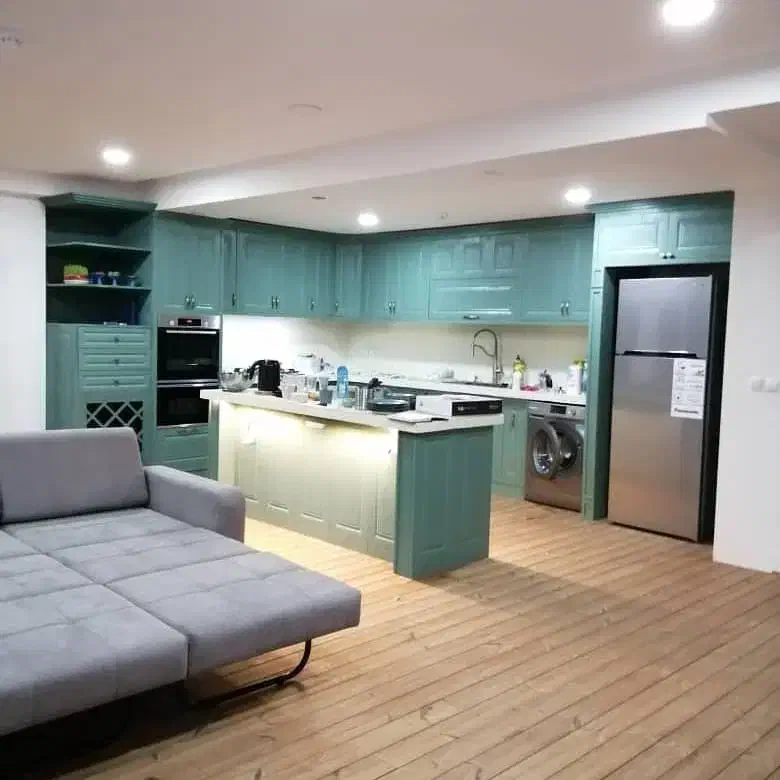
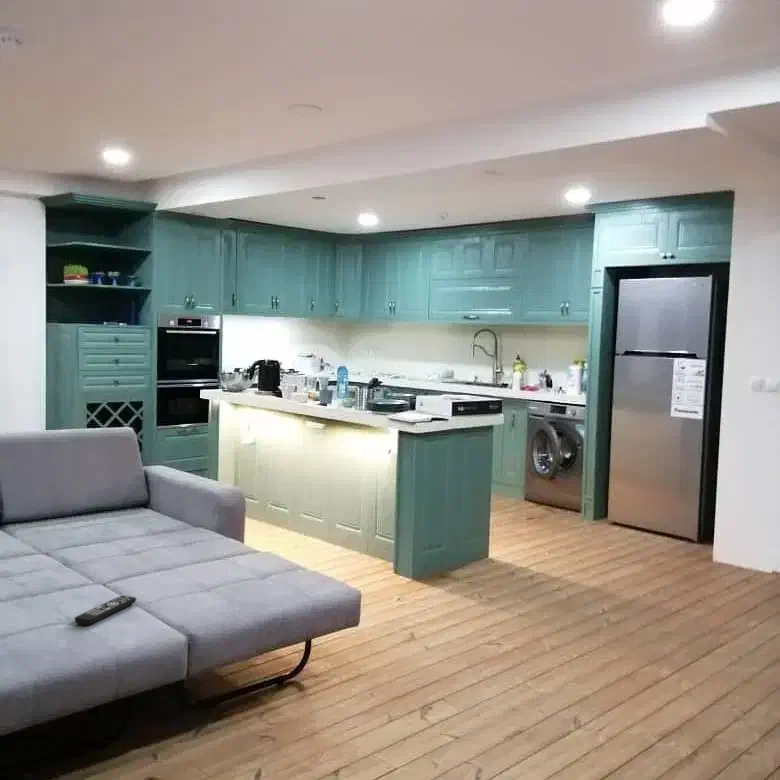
+ remote control [74,595,137,626]
